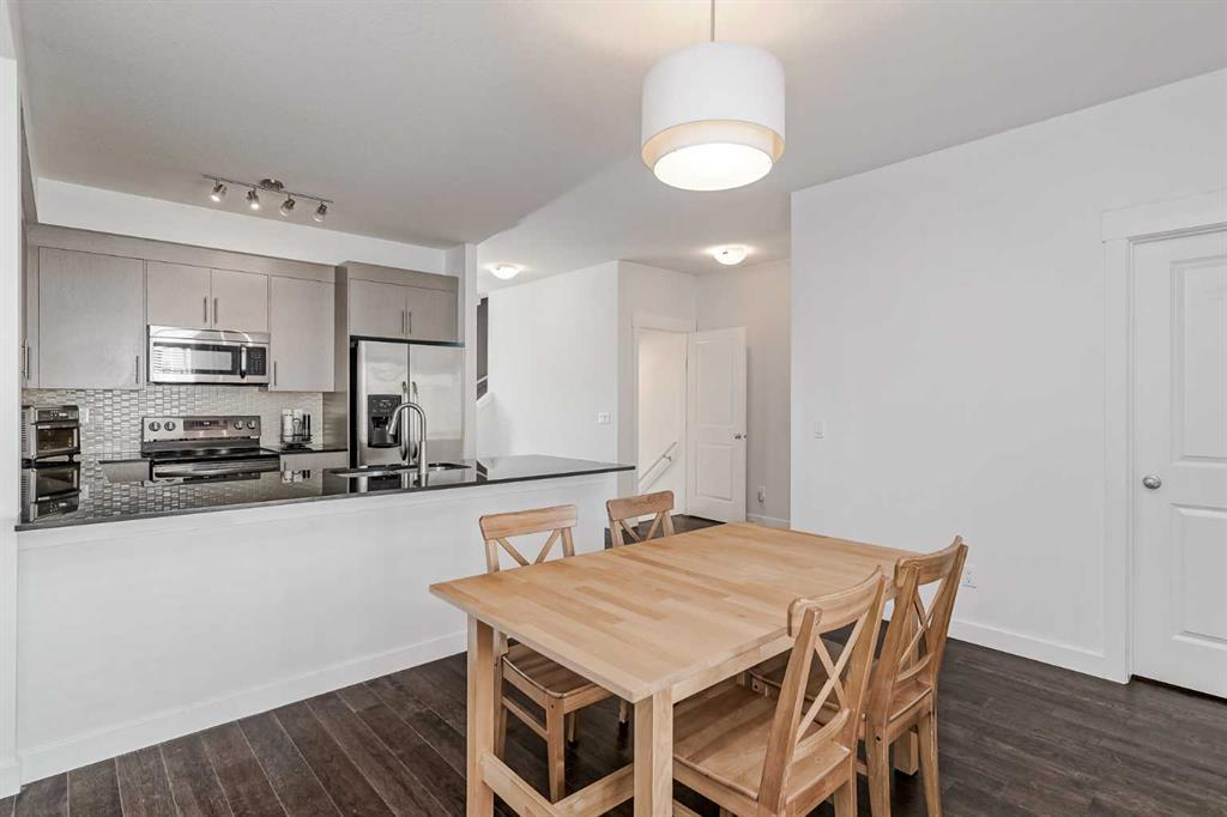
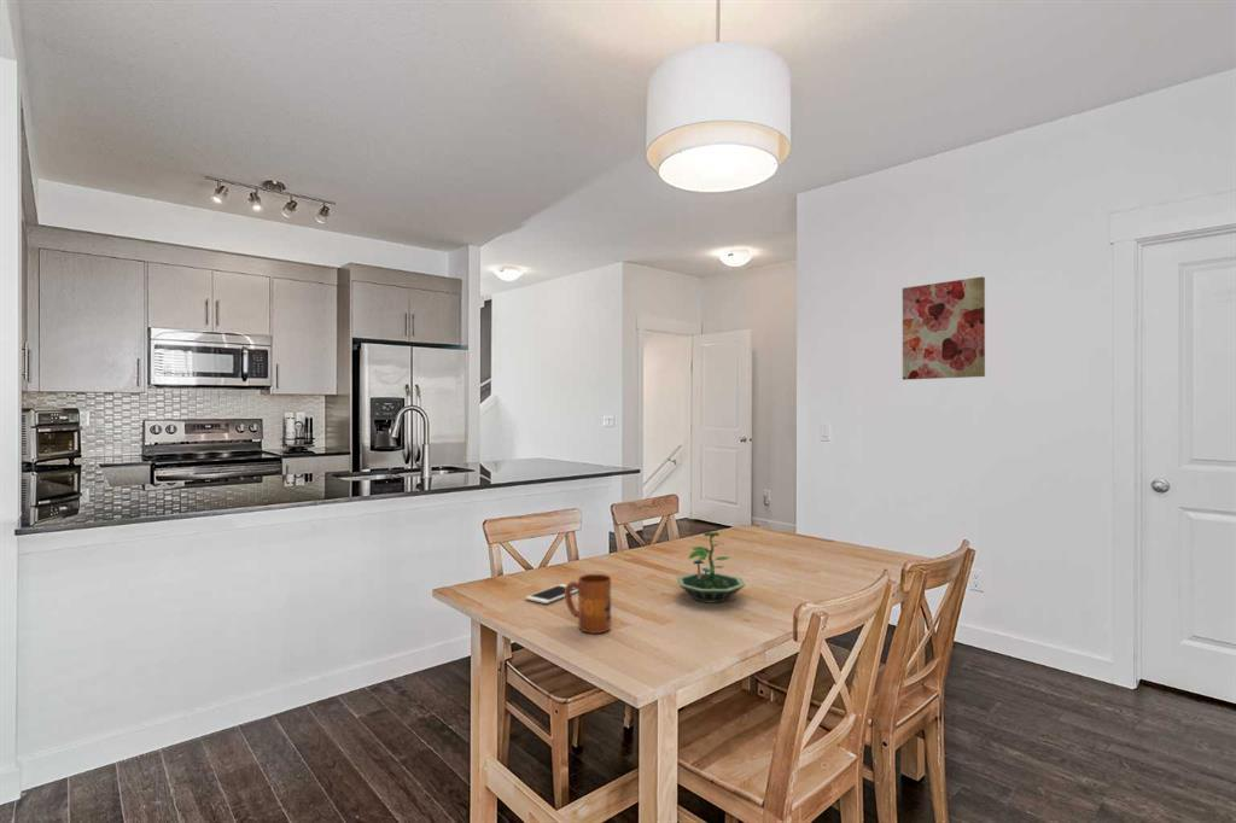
+ wall art [902,275,986,381]
+ terrarium [676,530,746,605]
+ mug [564,573,612,635]
+ cell phone [524,583,578,605]
